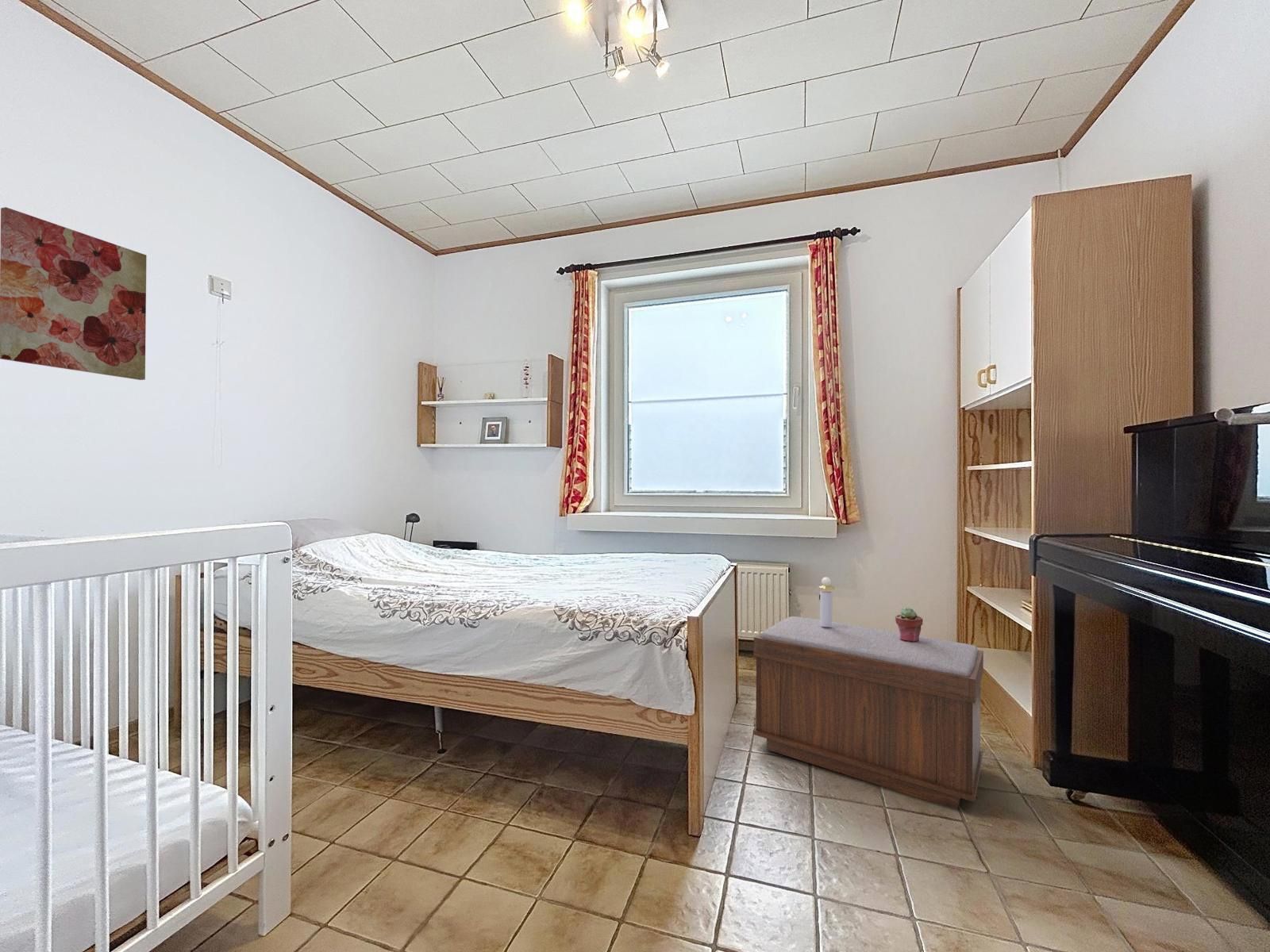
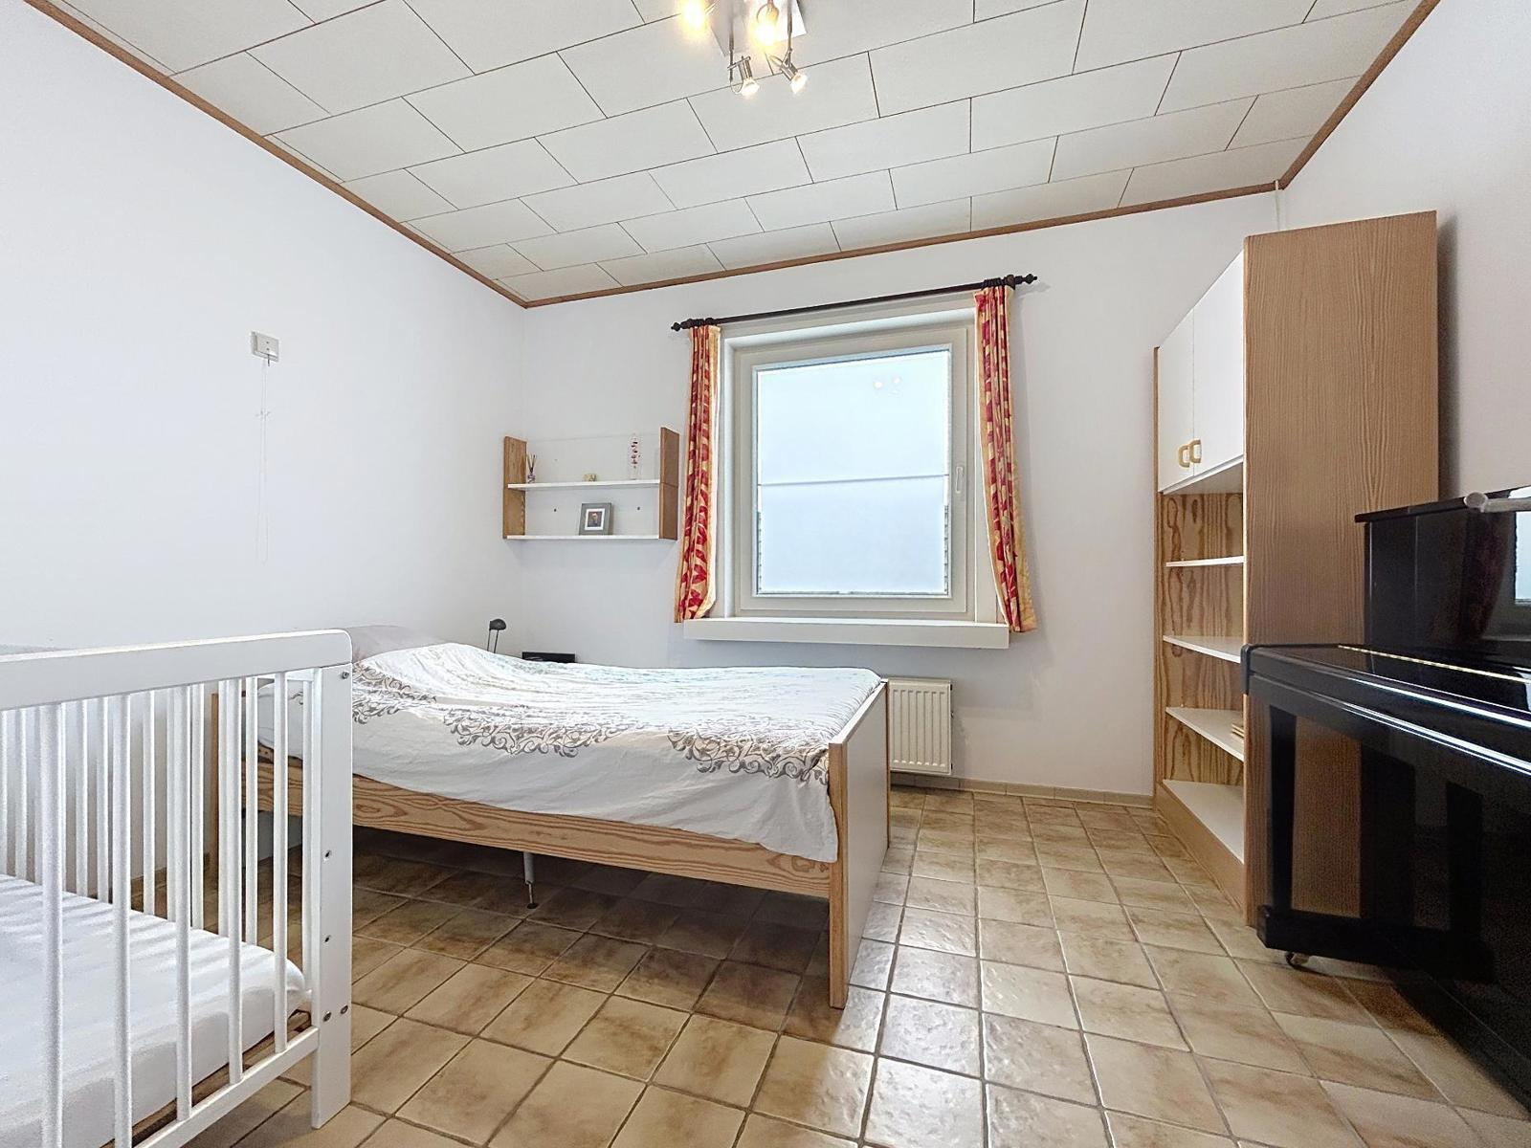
- perfume bottle [818,576,835,627]
- bench [752,616,984,810]
- wall art [0,206,148,381]
- potted succulent [895,607,924,642]
